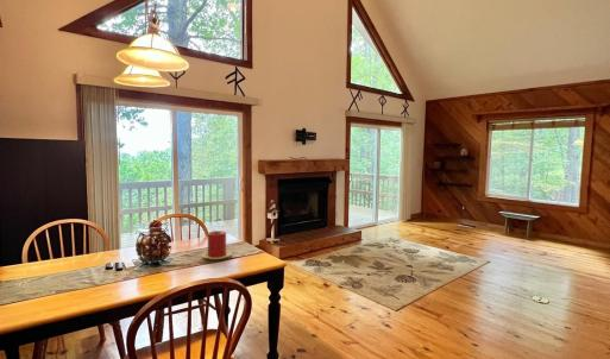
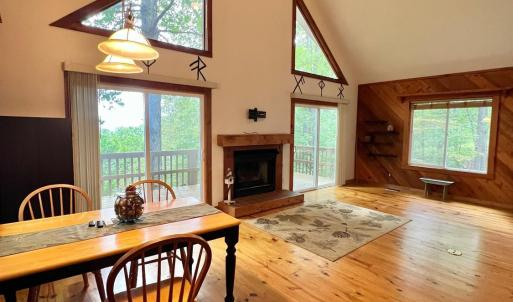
- candle [201,229,233,260]
